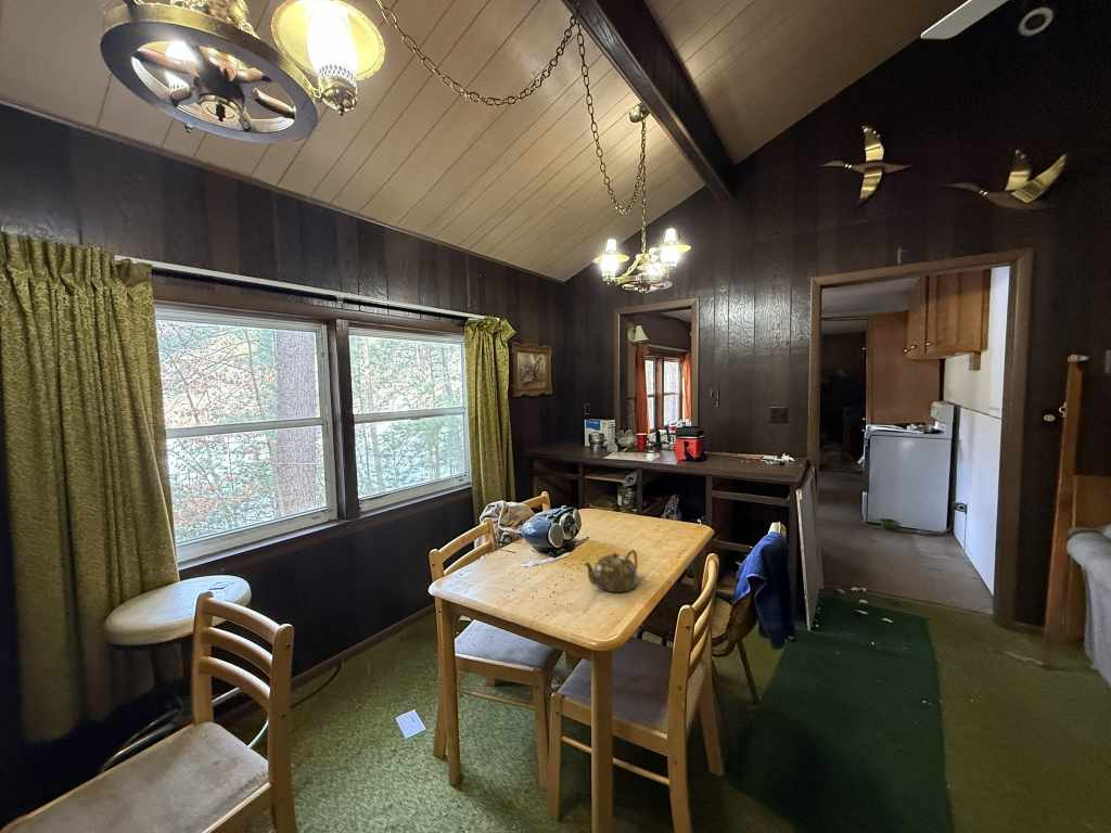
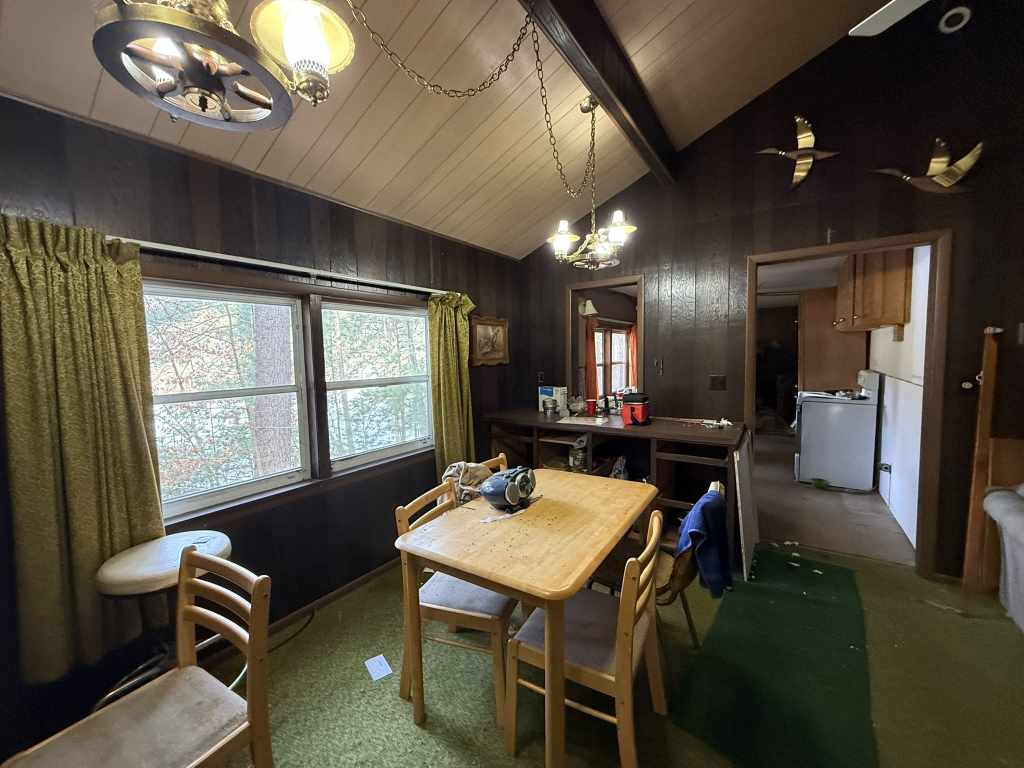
- teapot [583,549,639,593]
